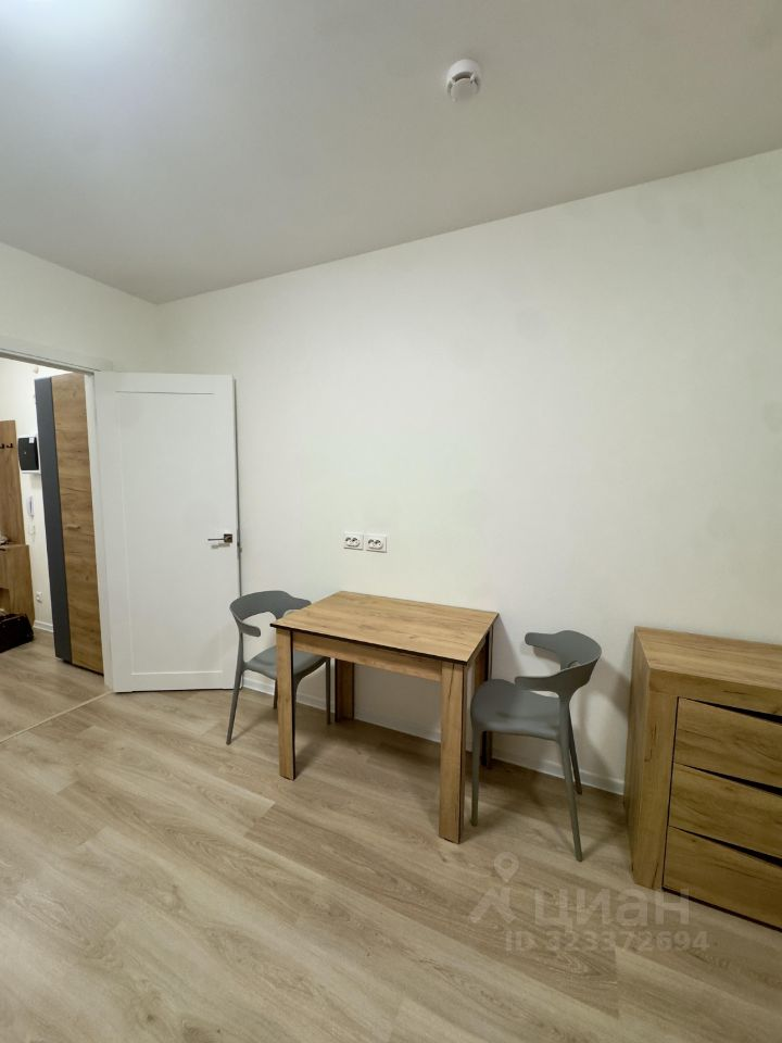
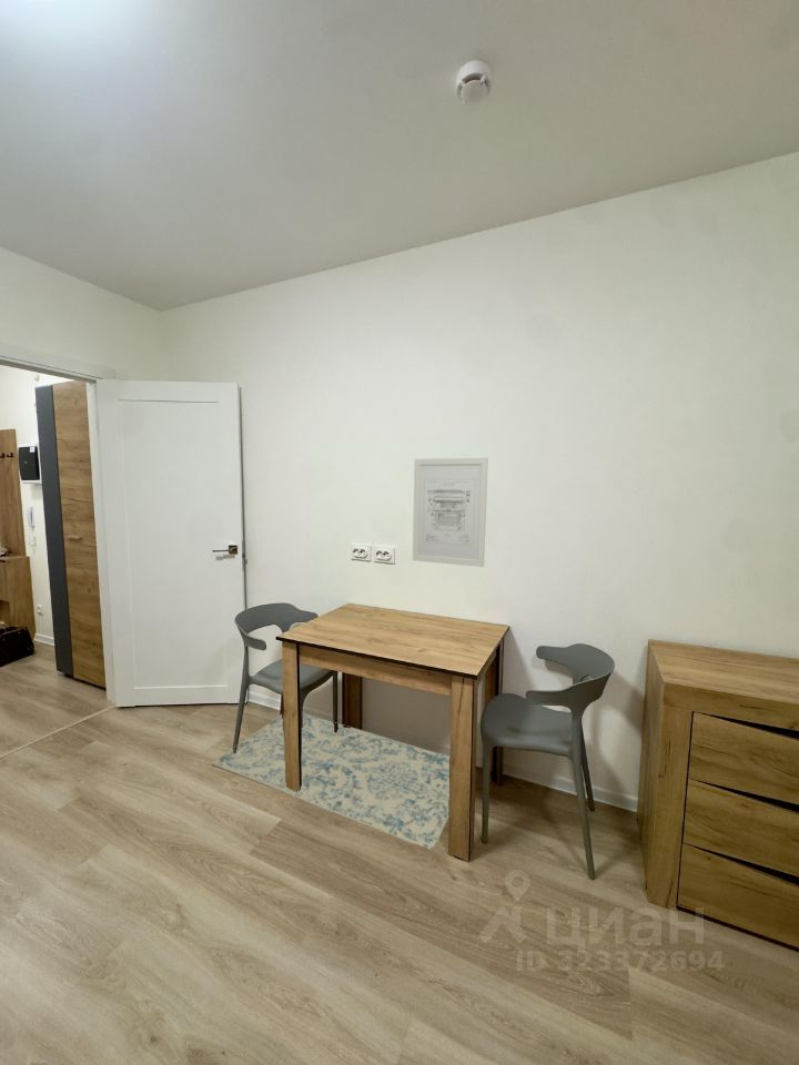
+ wall art [412,457,489,568]
+ rug [211,712,451,851]
